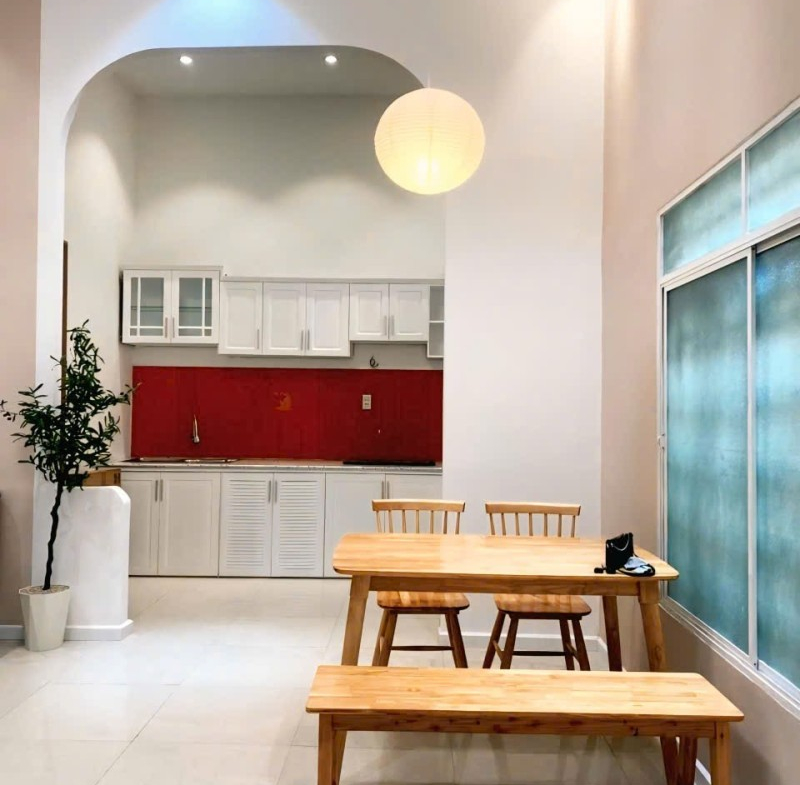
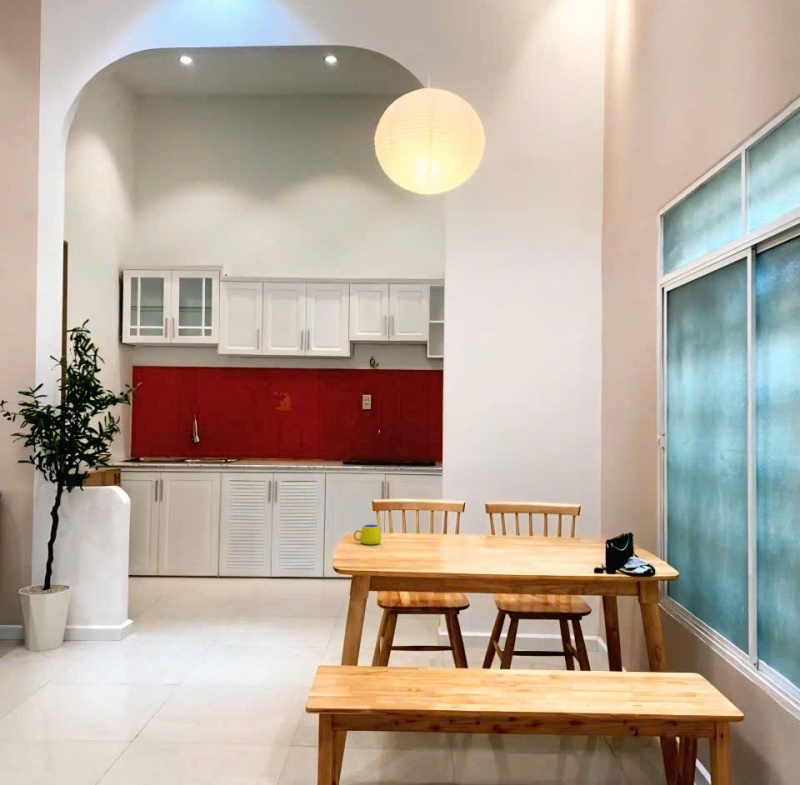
+ mug [353,524,382,546]
